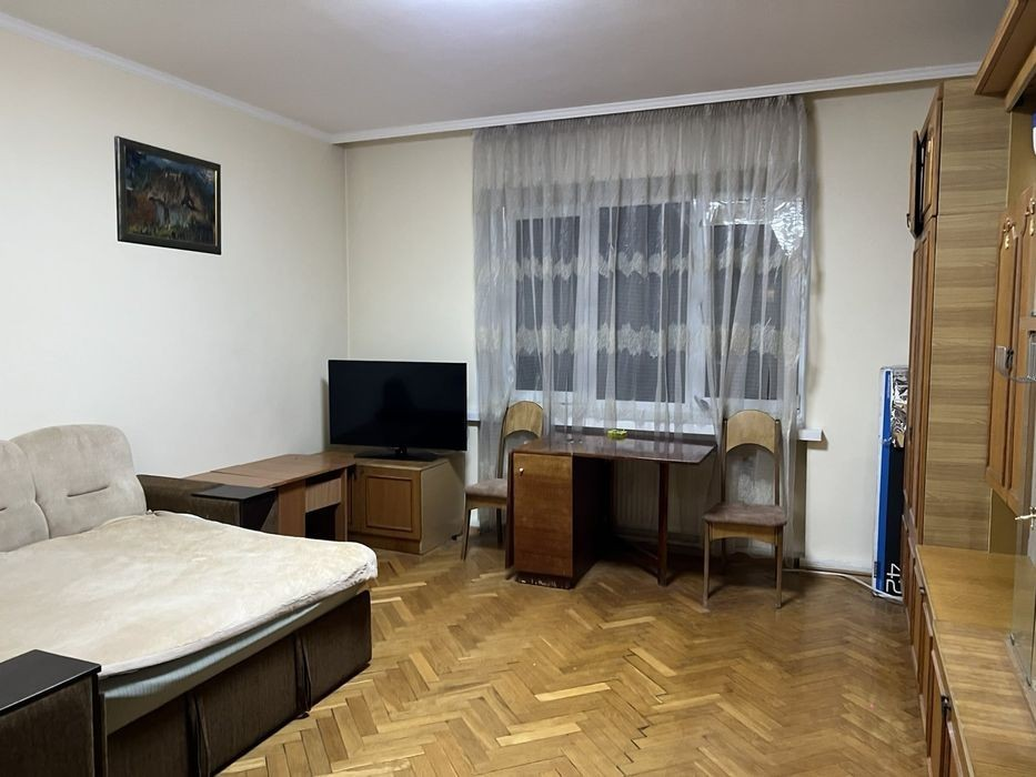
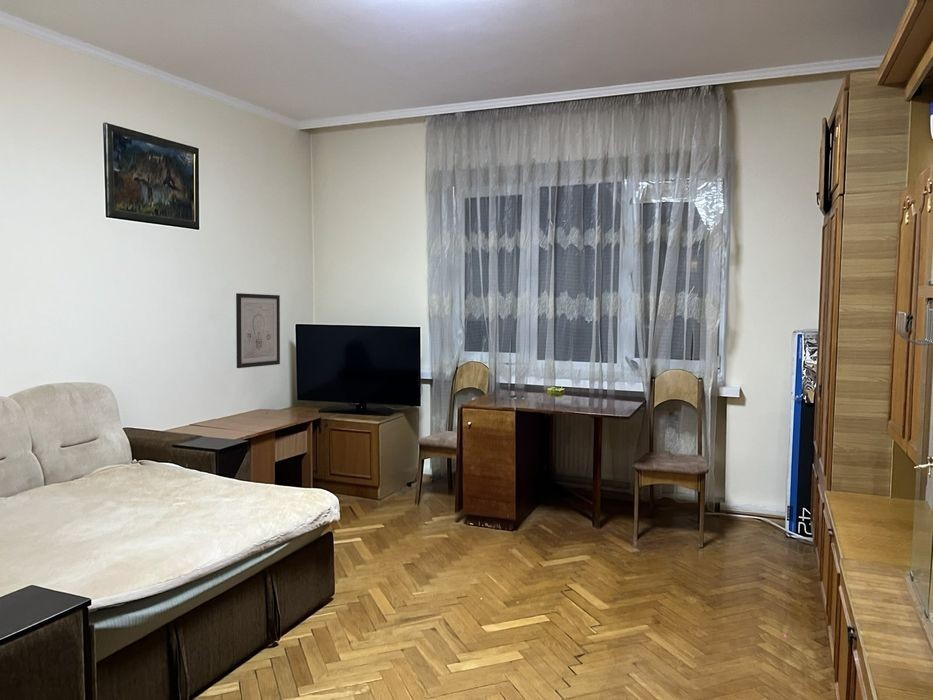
+ wall art [235,292,281,369]
